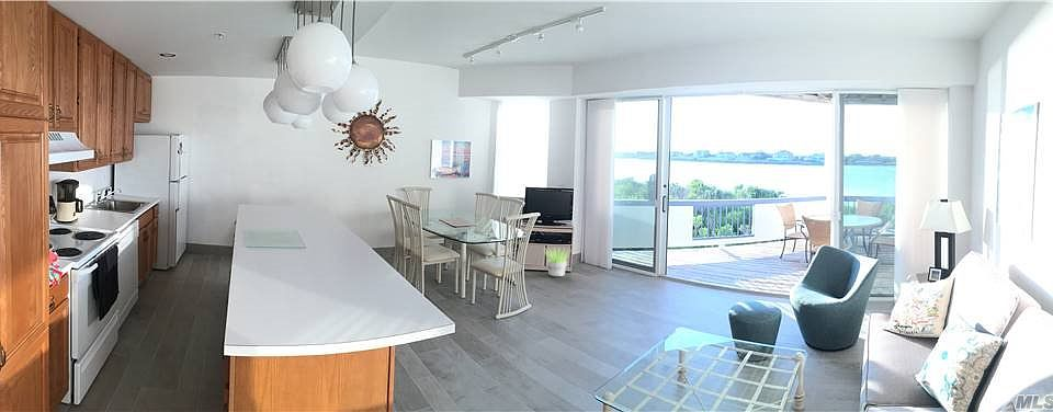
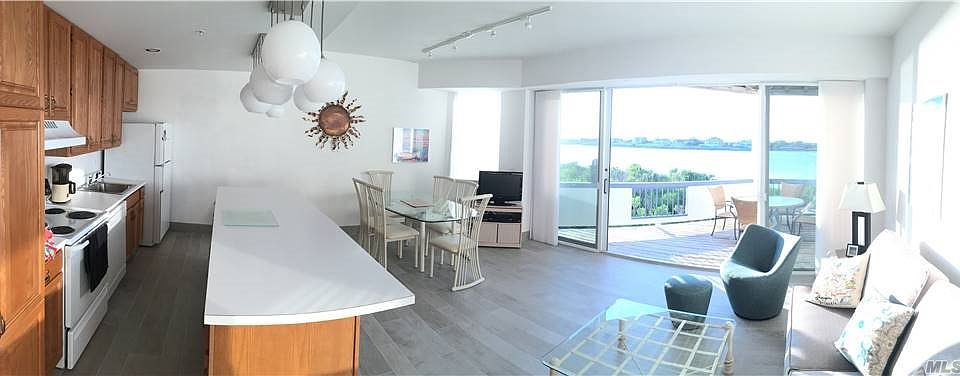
- potted plant [542,247,571,277]
